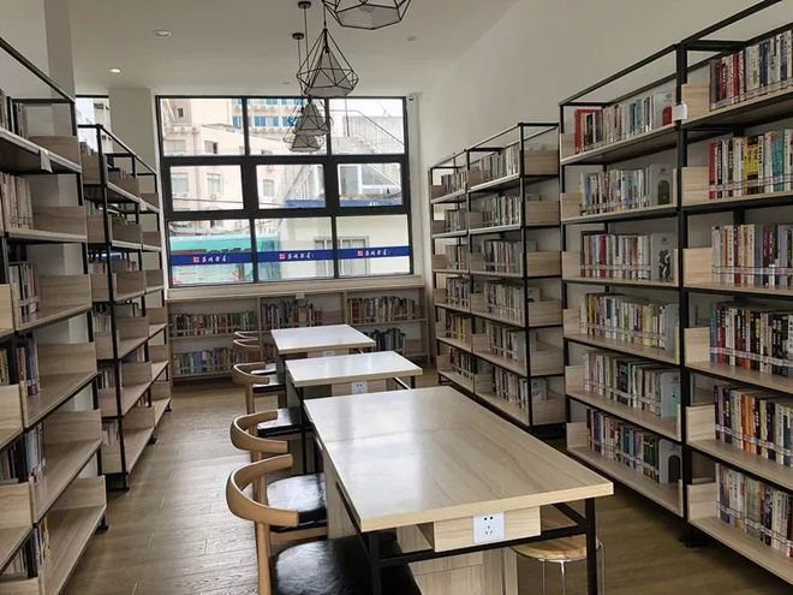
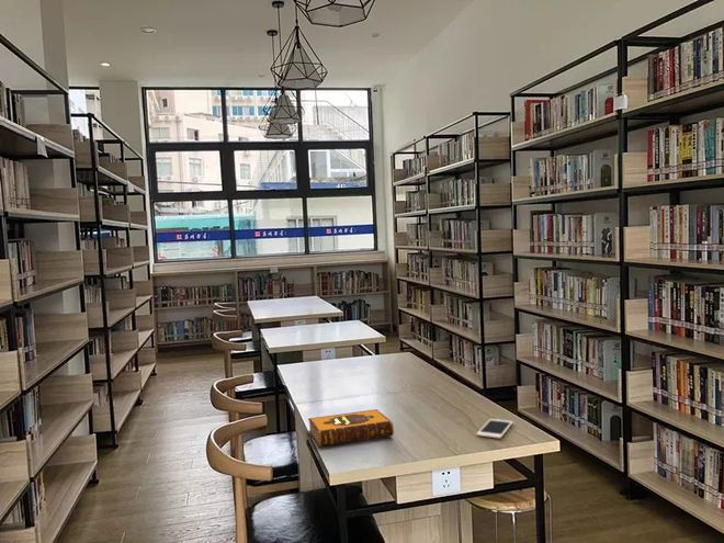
+ hardback book [307,408,395,448]
+ cell phone [475,418,514,440]
